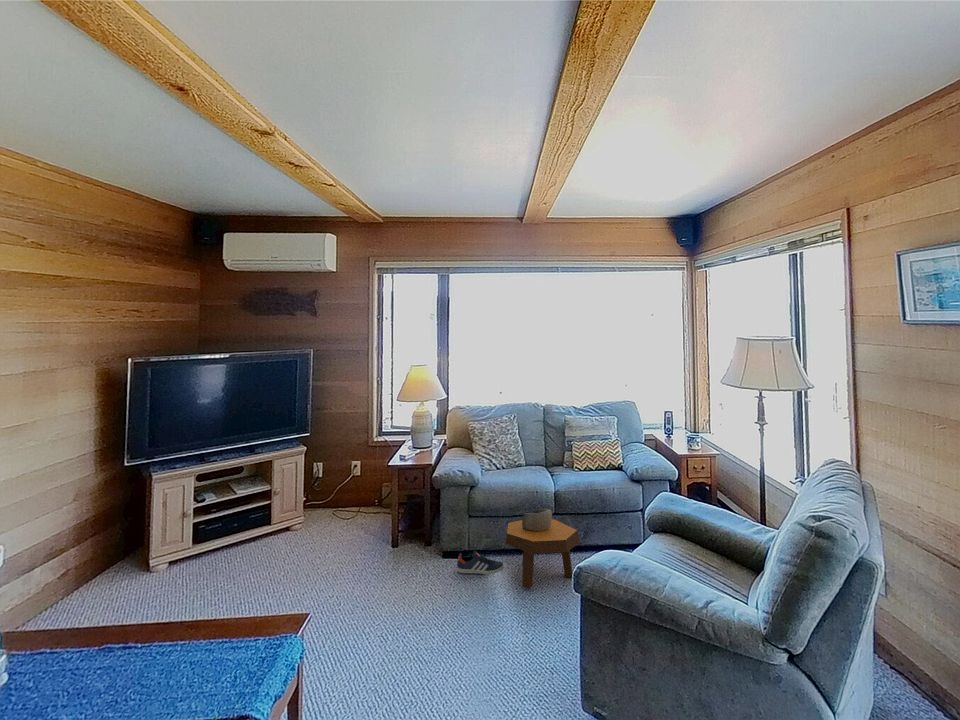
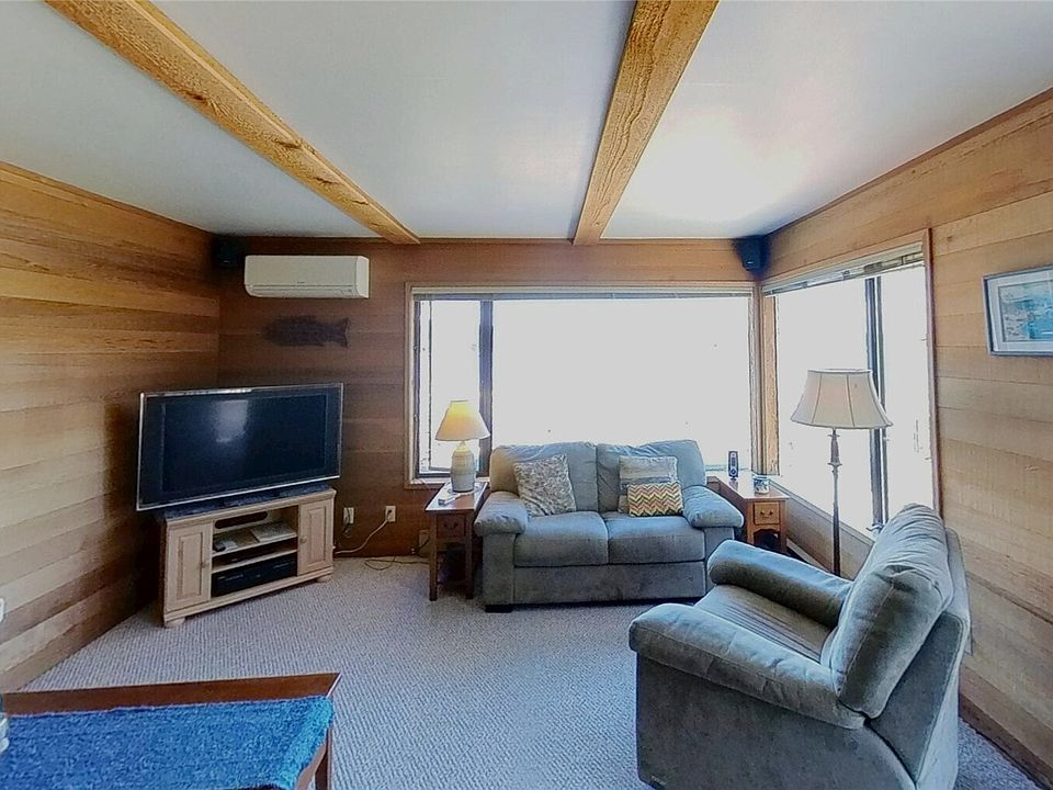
- decorative bowl [521,508,553,532]
- sneaker [456,549,505,575]
- footstool [504,518,581,590]
